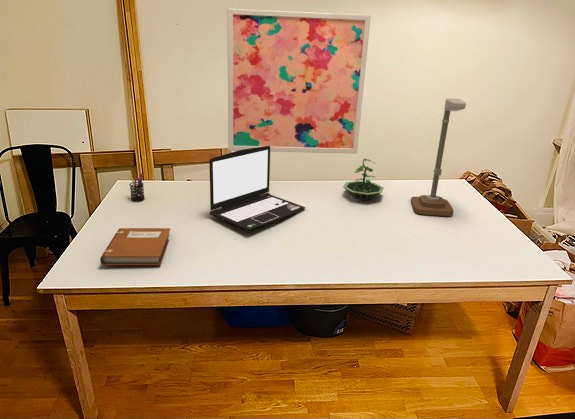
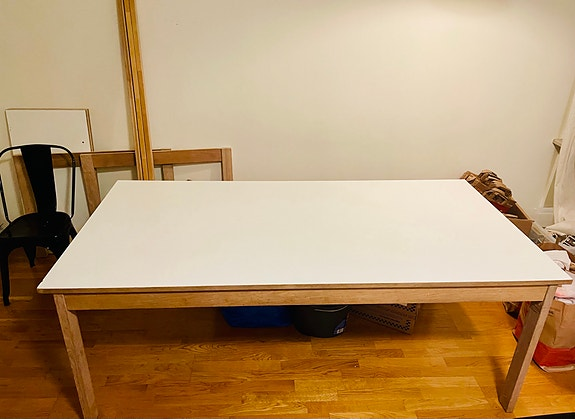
- laptop [208,146,306,231]
- terrarium [342,158,385,201]
- wall art [226,8,372,155]
- pen holder [128,173,146,202]
- notebook [99,227,171,266]
- desk lamp [410,97,467,217]
